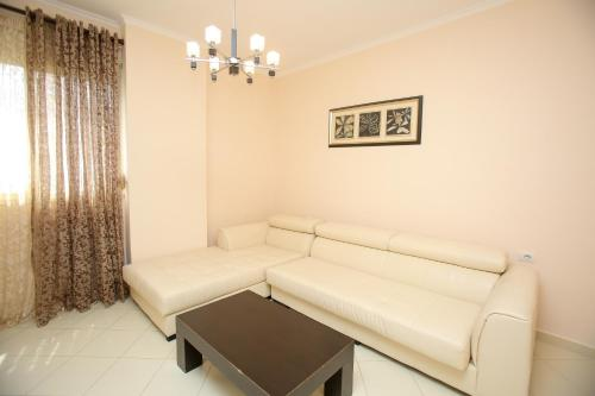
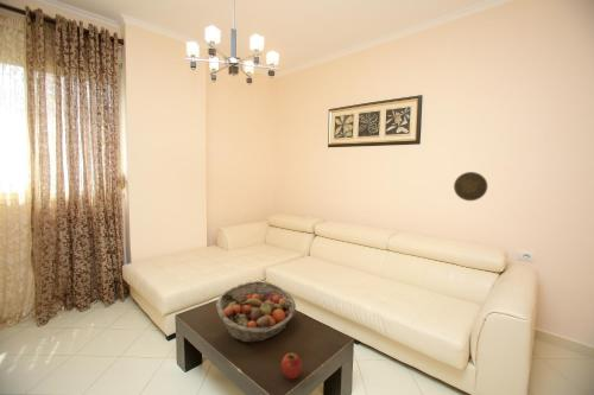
+ decorative plate [453,171,488,202]
+ apple [280,352,303,380]
+ fruit basket [215,280,297,344]
